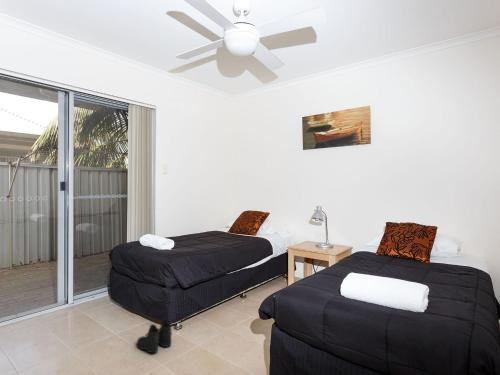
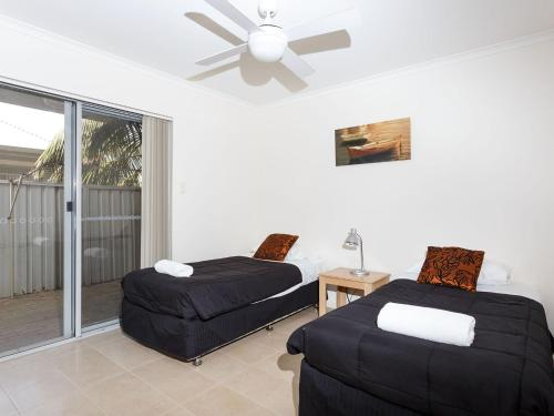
- boots [136,319,173,355]
